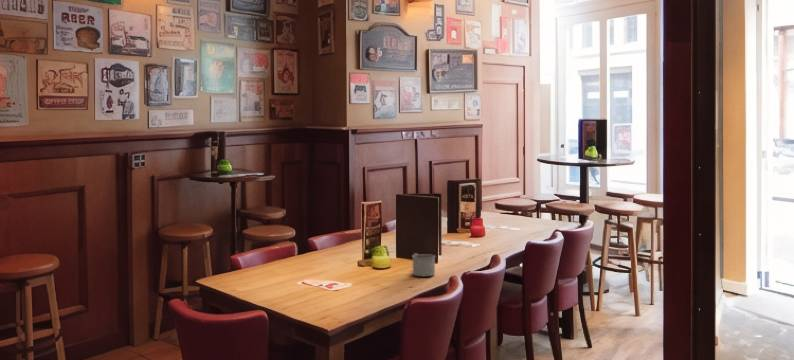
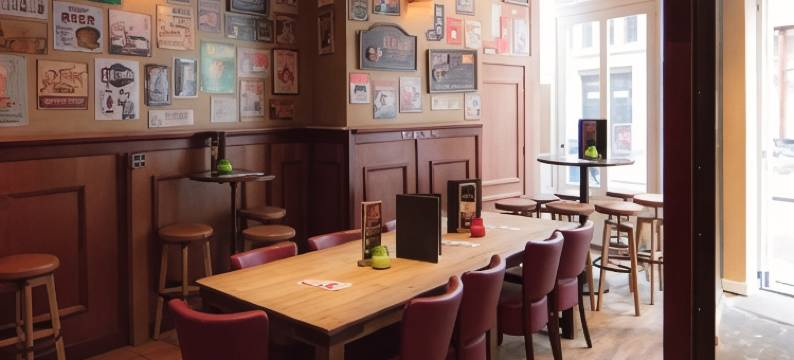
- mug [411,252,436,277]
